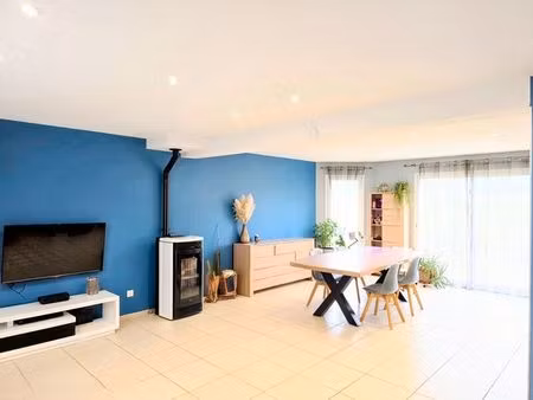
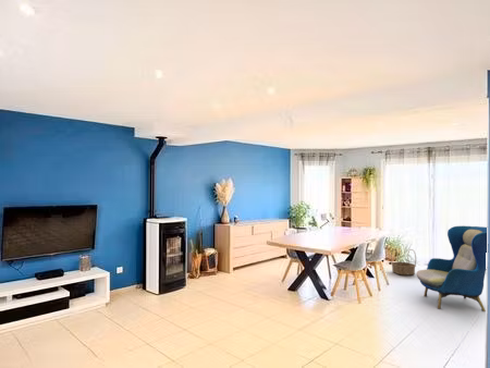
+ basket [390,248,417,277]
+ armchair [416,224,488,312]
